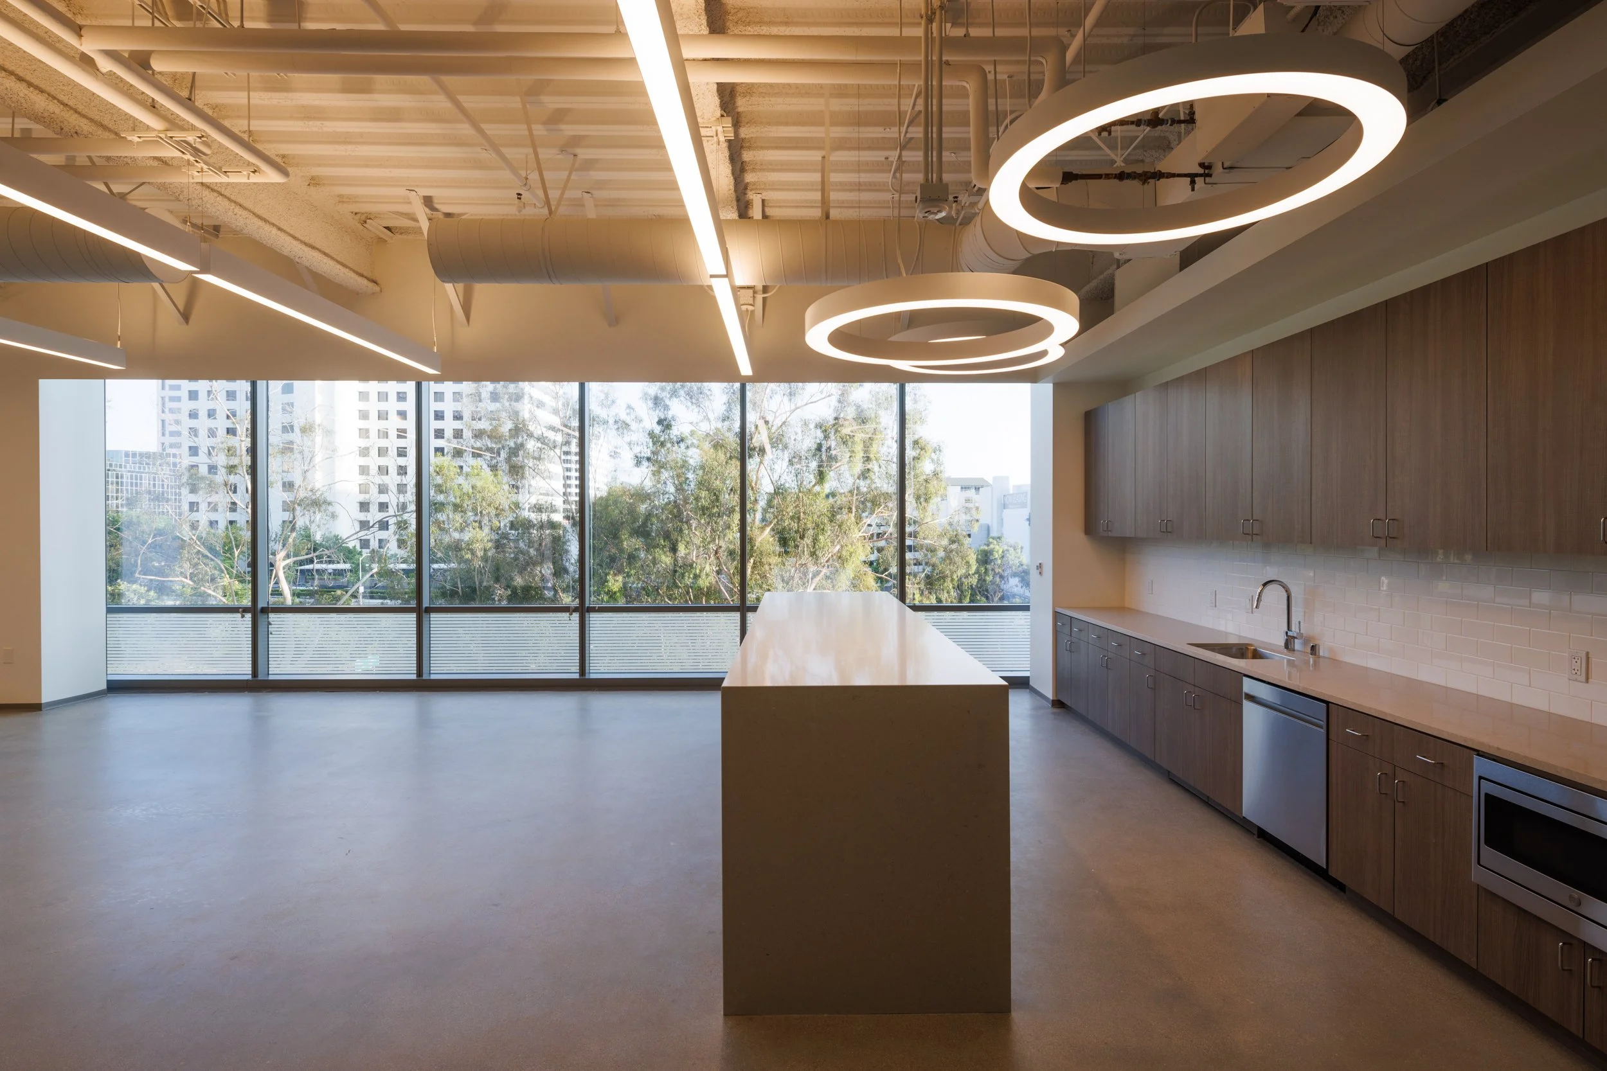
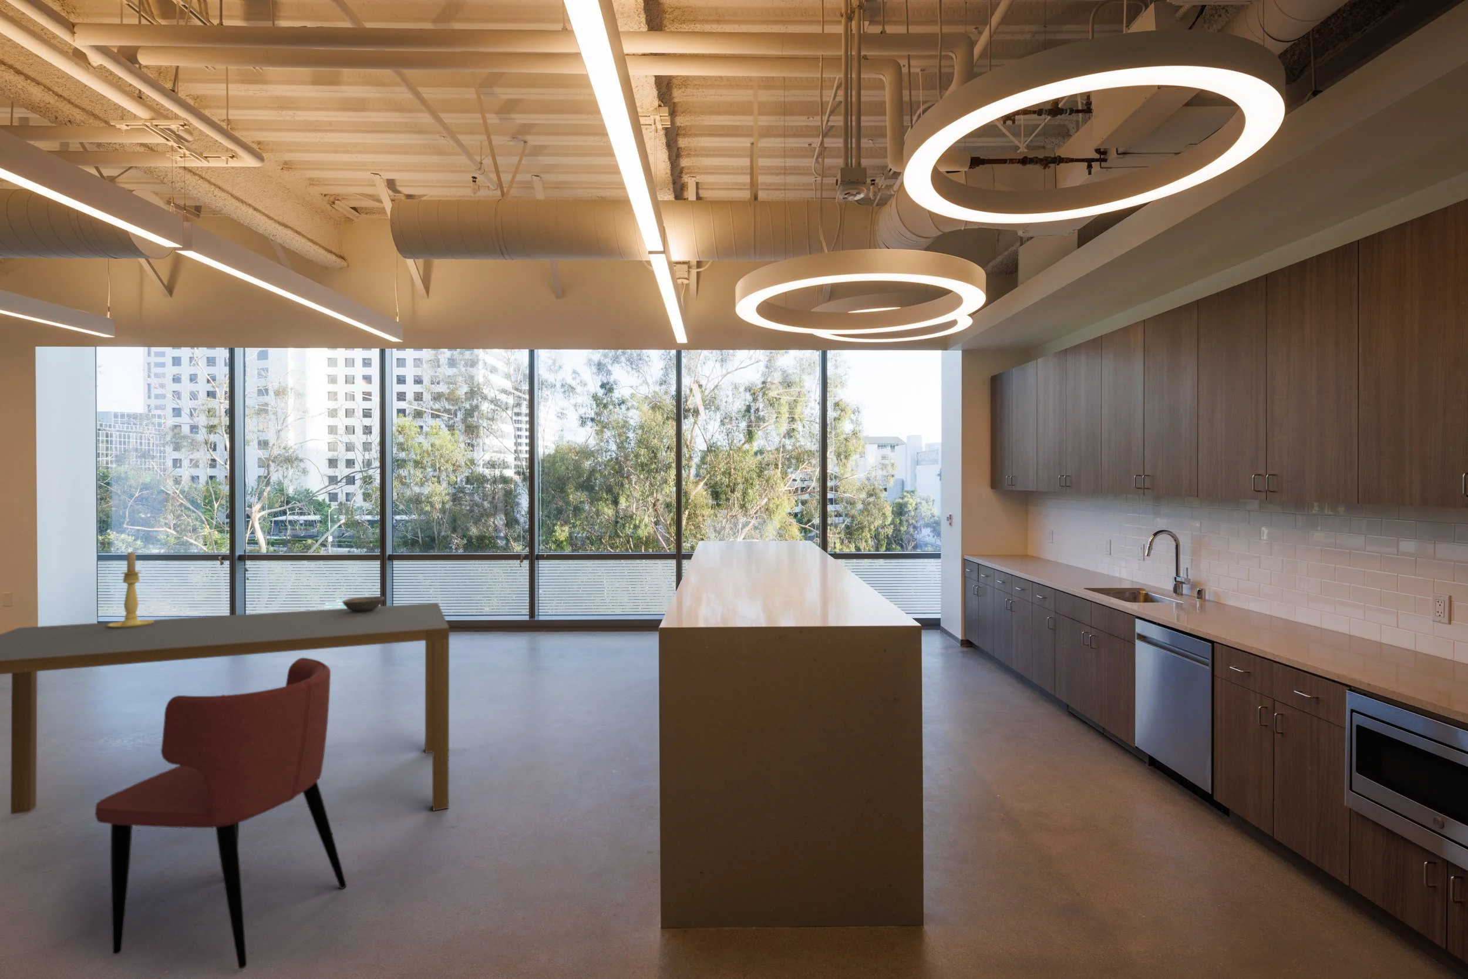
+ candle holder [108,551,154,628]
+ dining table [0,602,450,815]
+ dining chair [95,657,347,969]
+ soup bowl [342,595,384,612]
